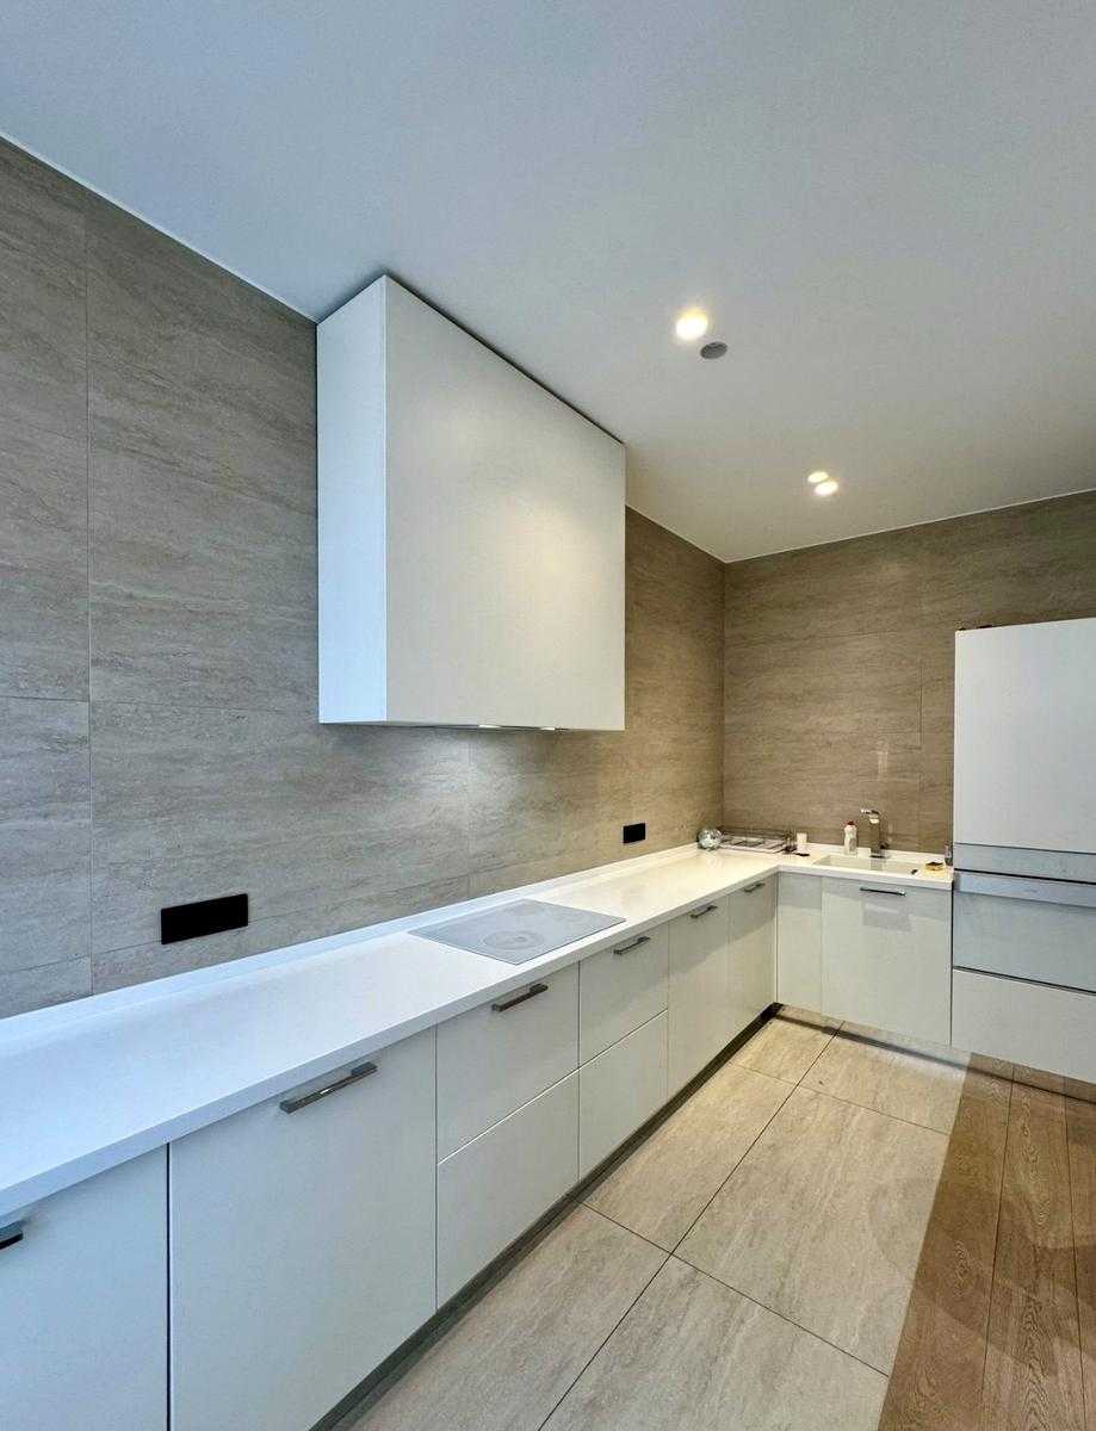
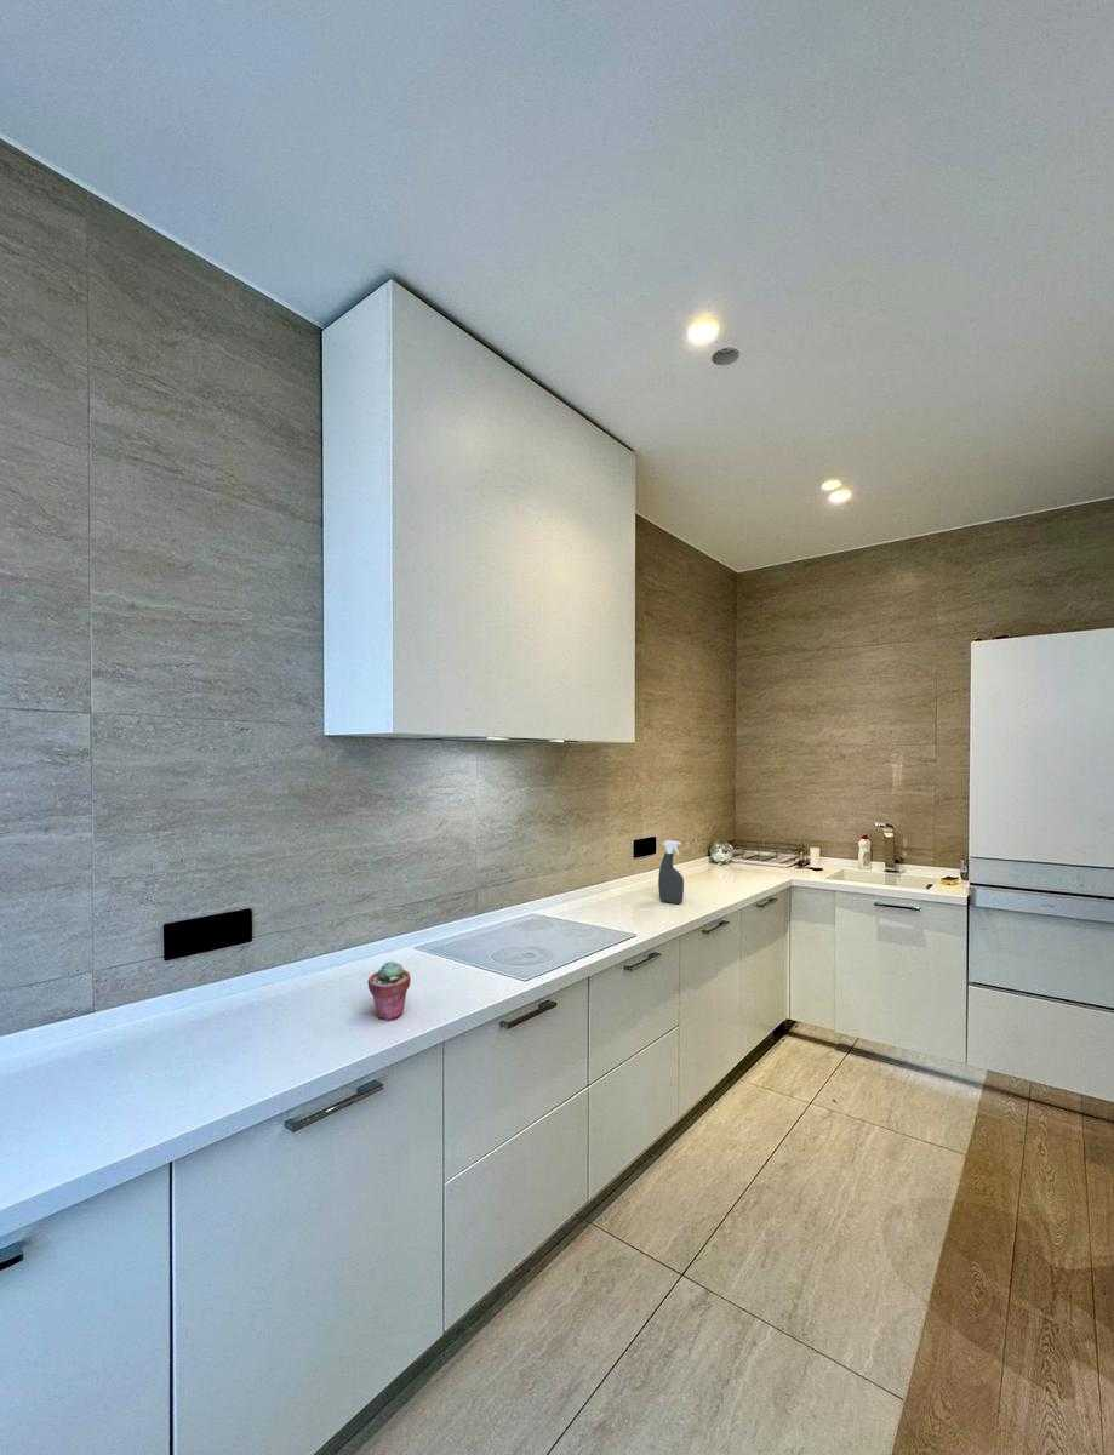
+ potted succulent [366,960,412,1022]
+ spray bottle [657,839,685,905]
